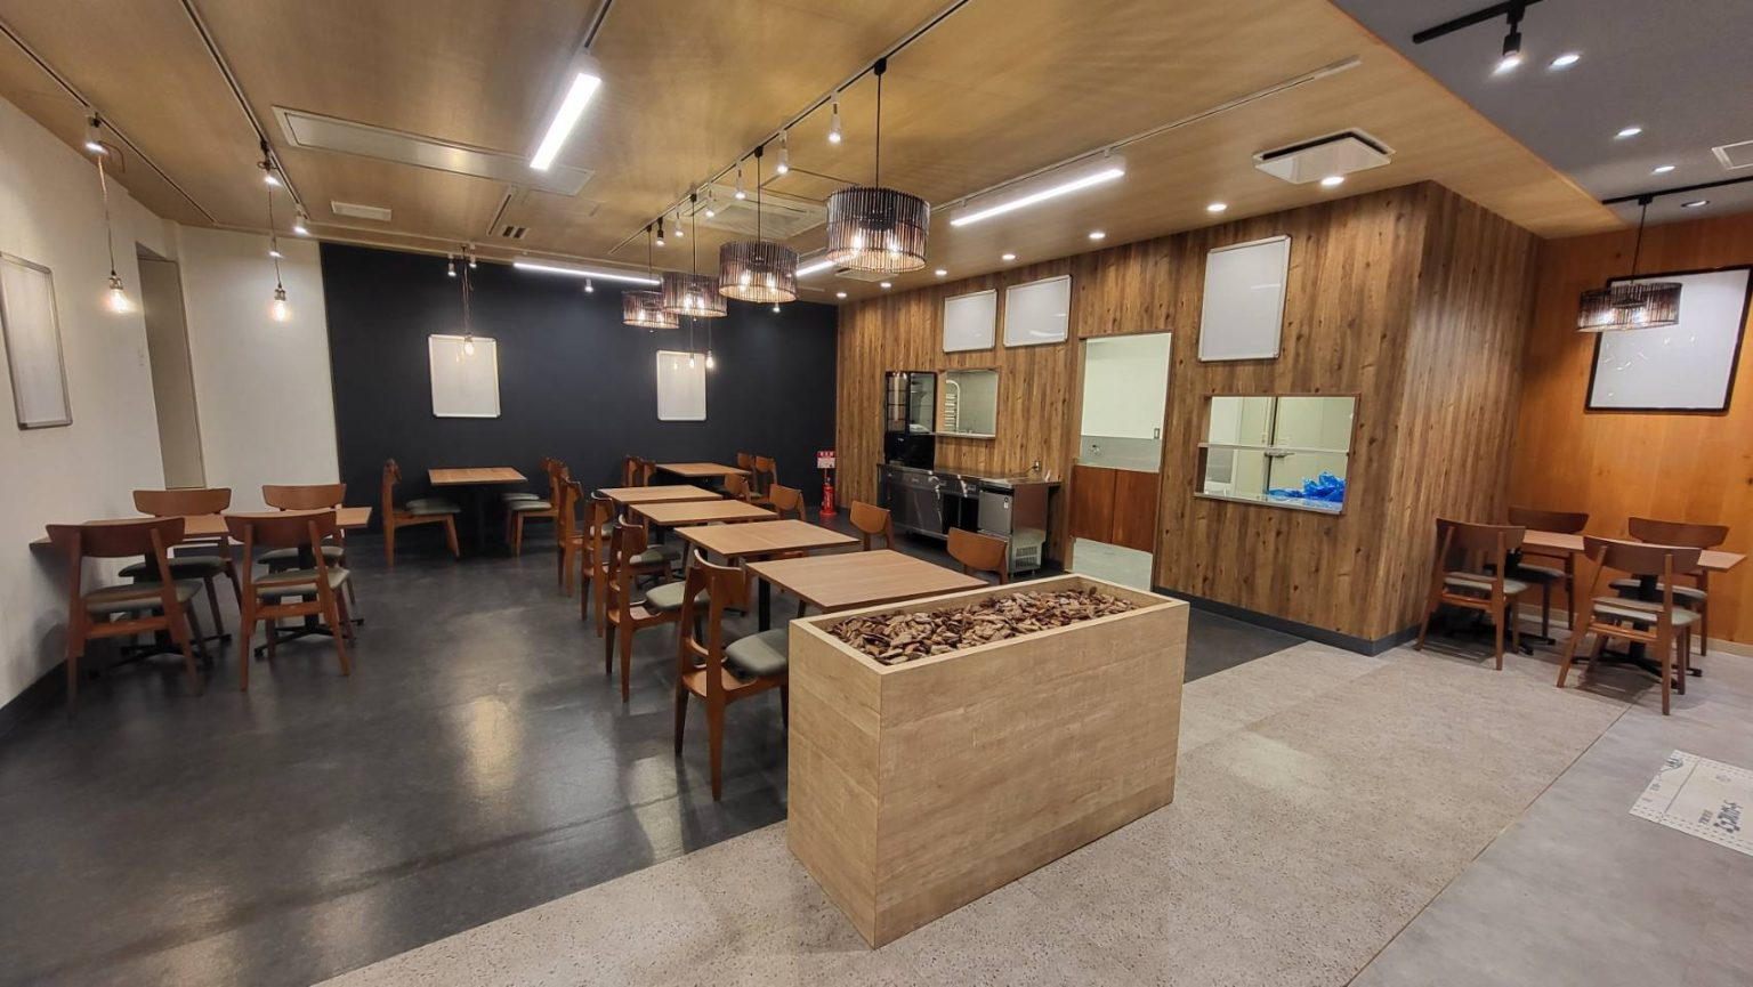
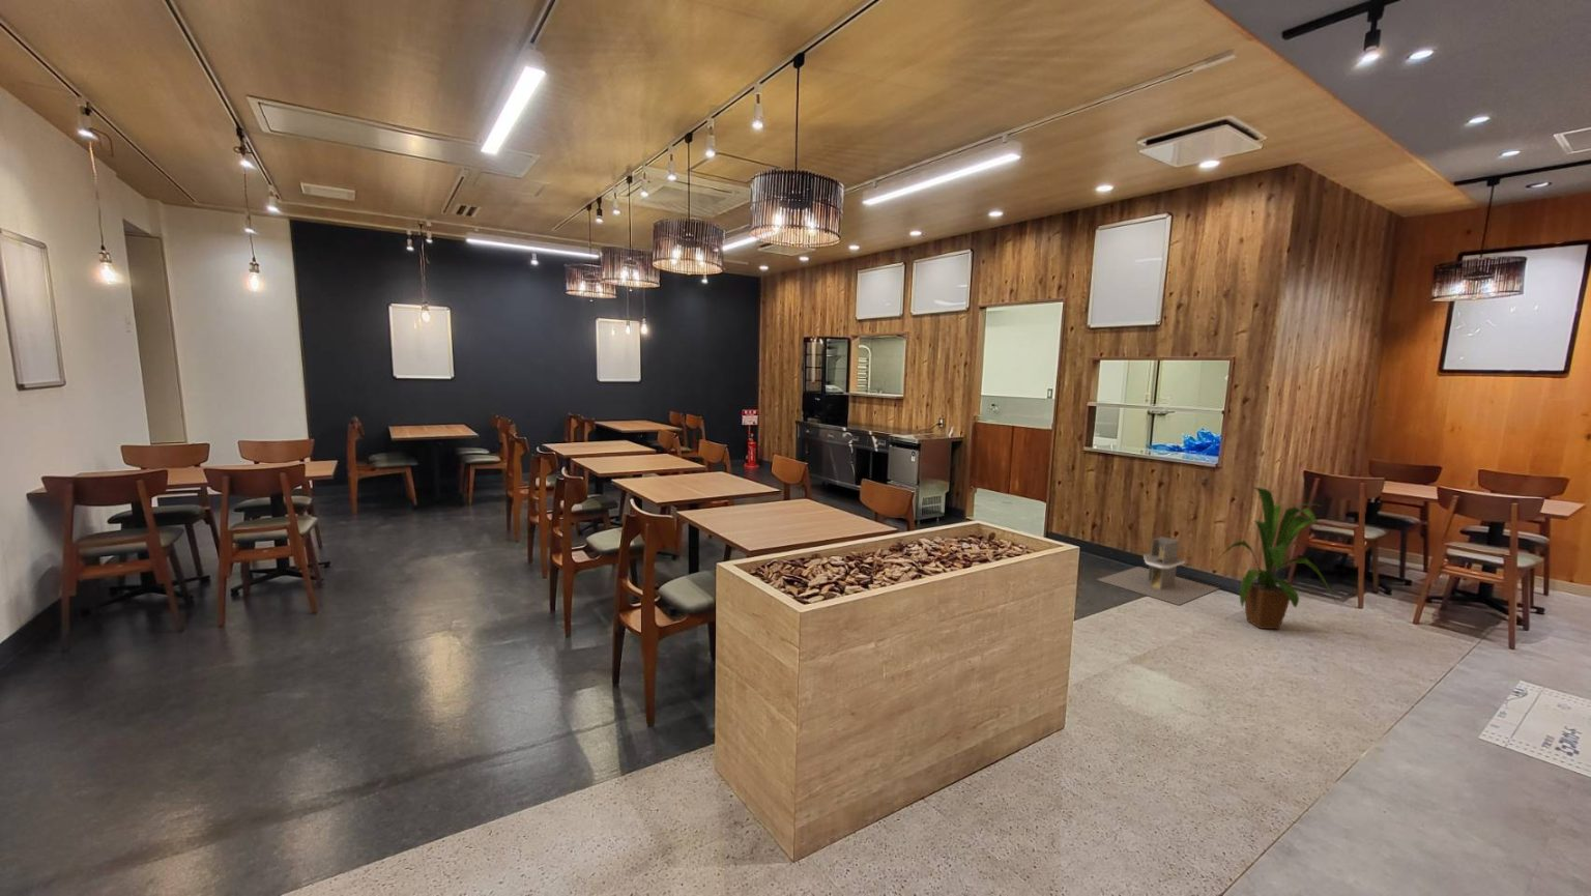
+ house plant [1214,487,1337,629]
+ fireplace [1095,535,1221,606]
